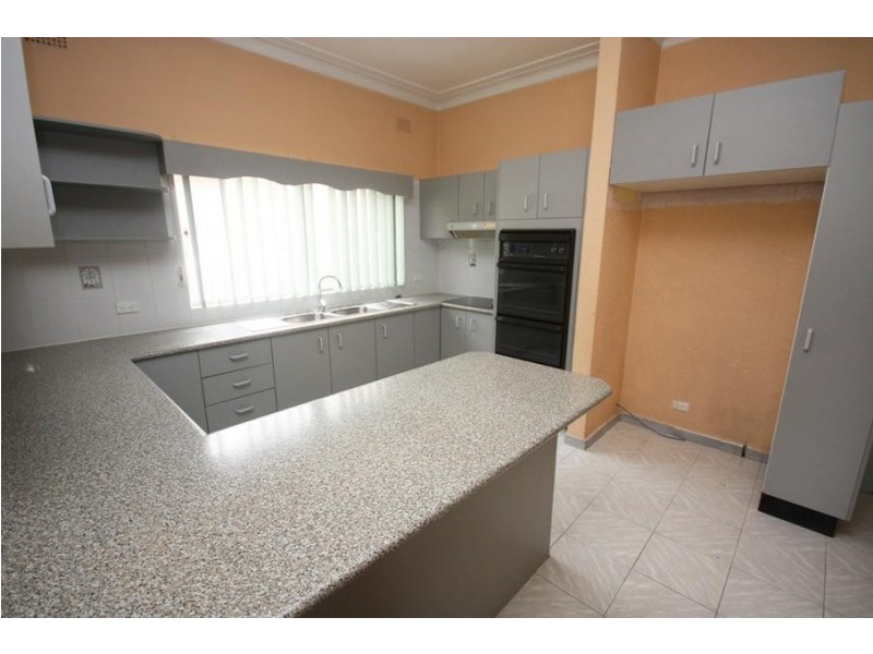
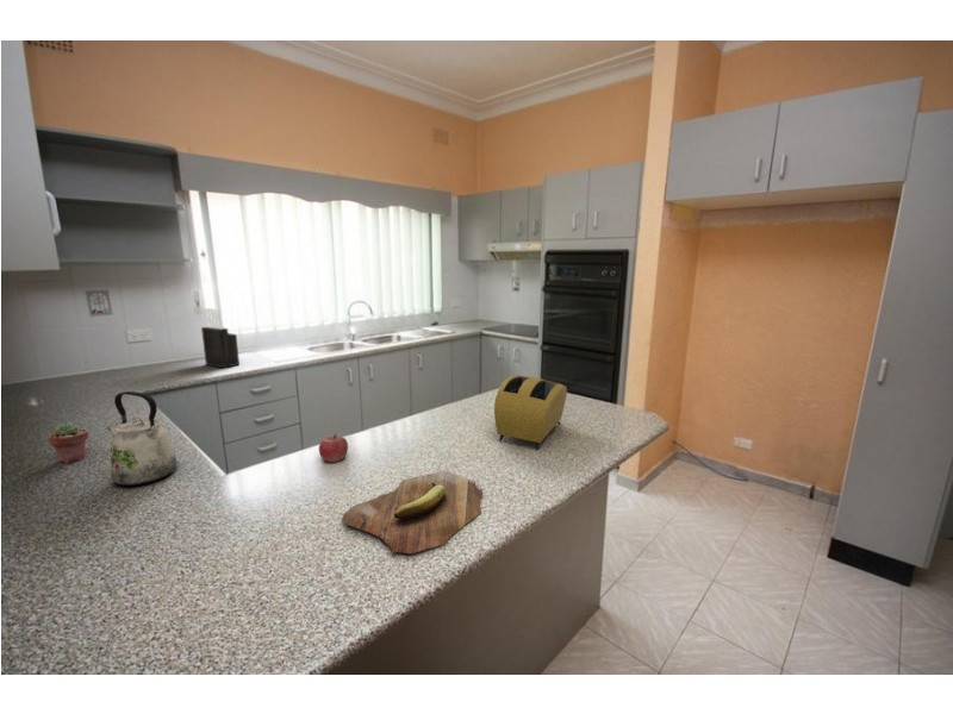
+ kettle [106,390,179,487]
+ potted succulent [48,421,91,464]
+ fruit [318,433,349,463]
+ toaster [493,375,568,451]
+ knife block [200,307,241,369]
+ cutting board [341,470,484,555]
